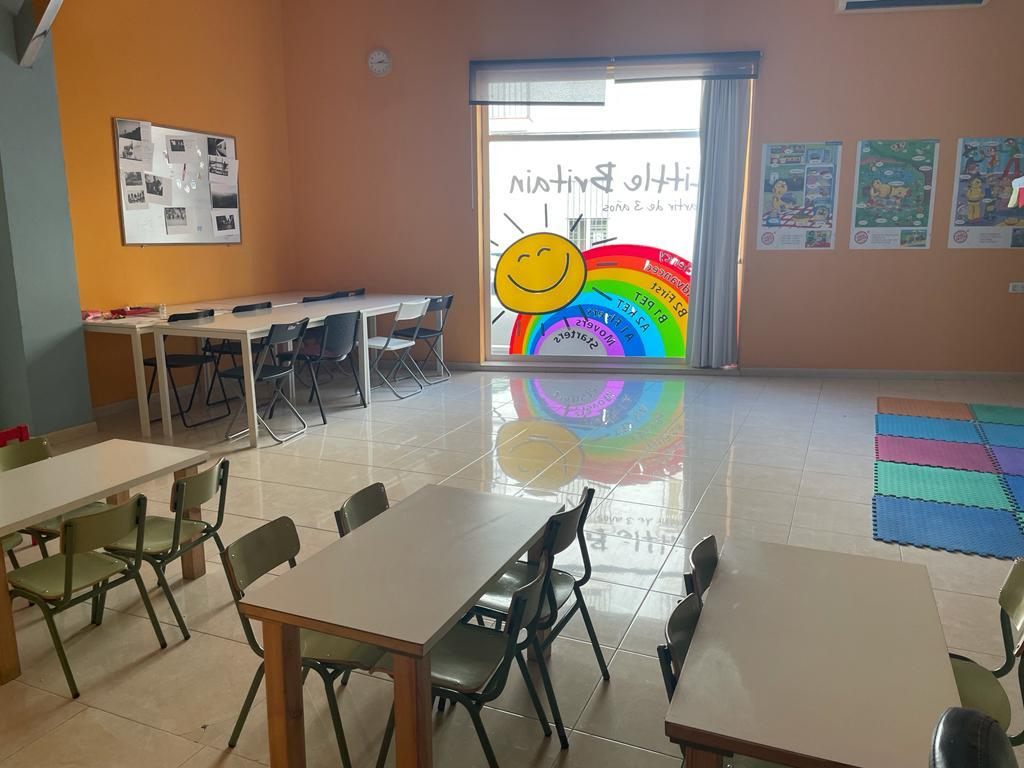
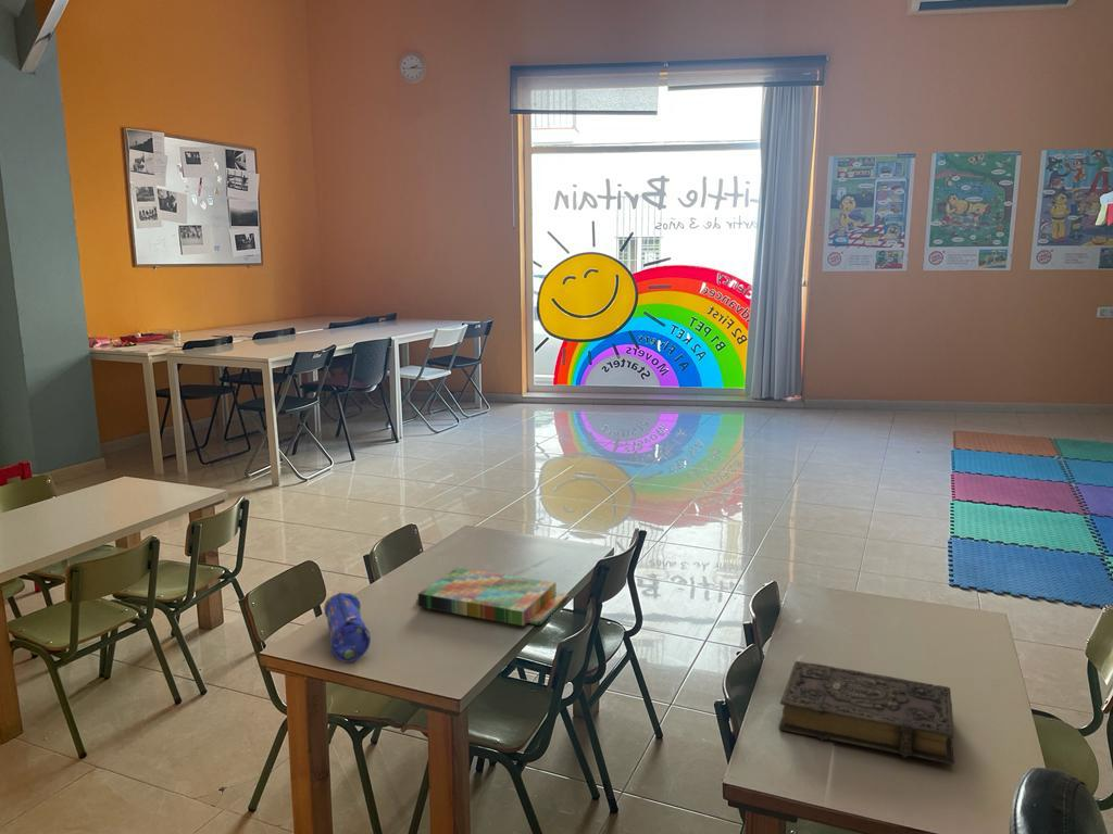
+ book [777,660,955,766]
+ board game [415,566,568,627]
+ pencil case [323,592,372,664]
